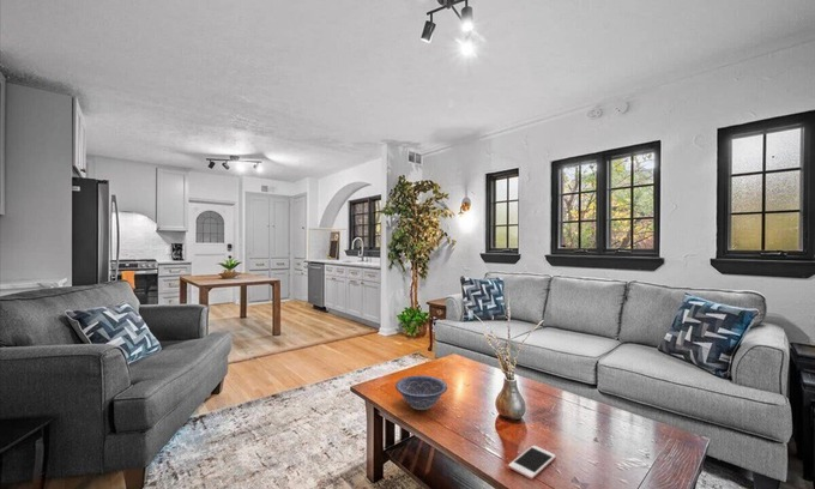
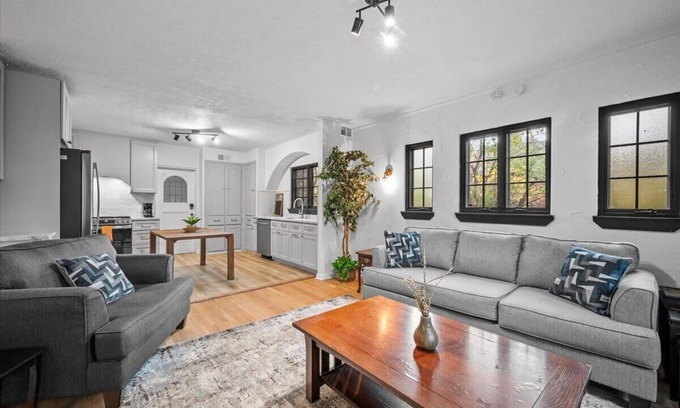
- decorative bowl [394,374,448,411]
- cell phone [507,445,557,481]
